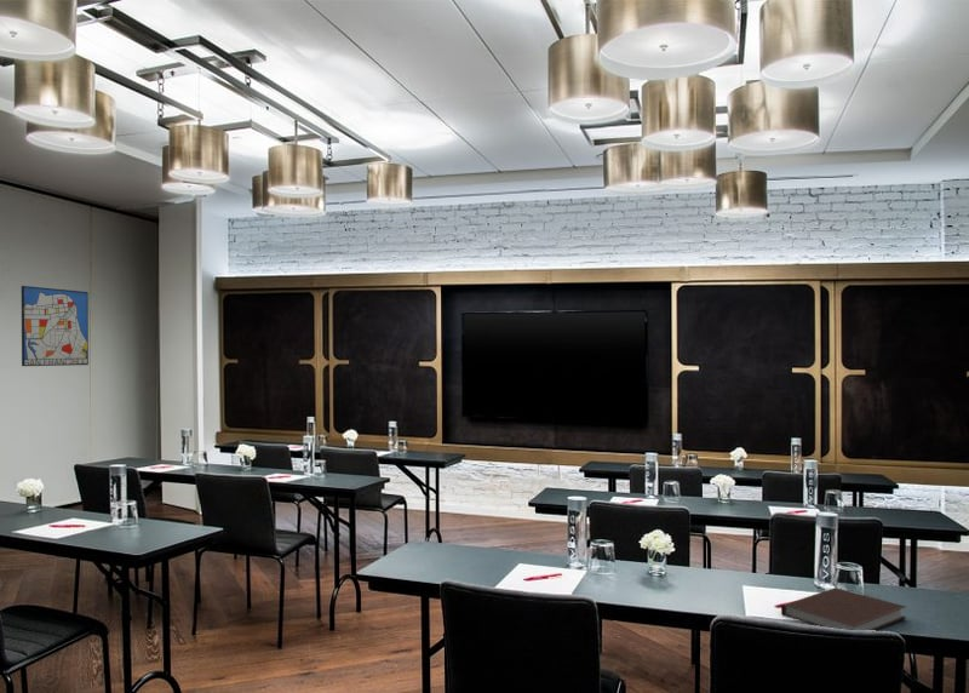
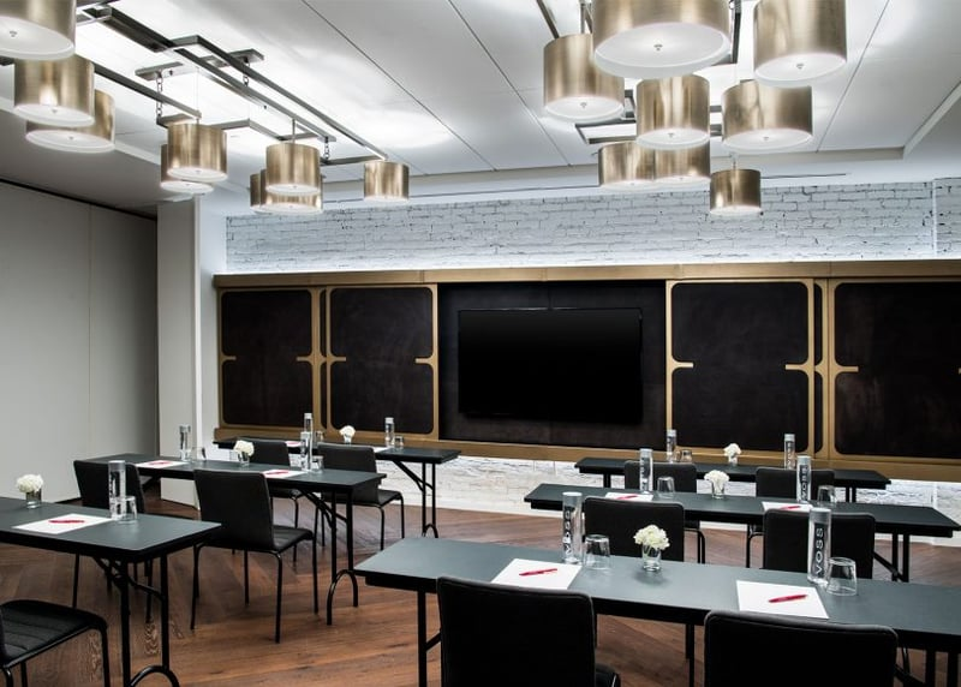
- notebook [780,586,907,631]
- wall art [21,285,90,367]
